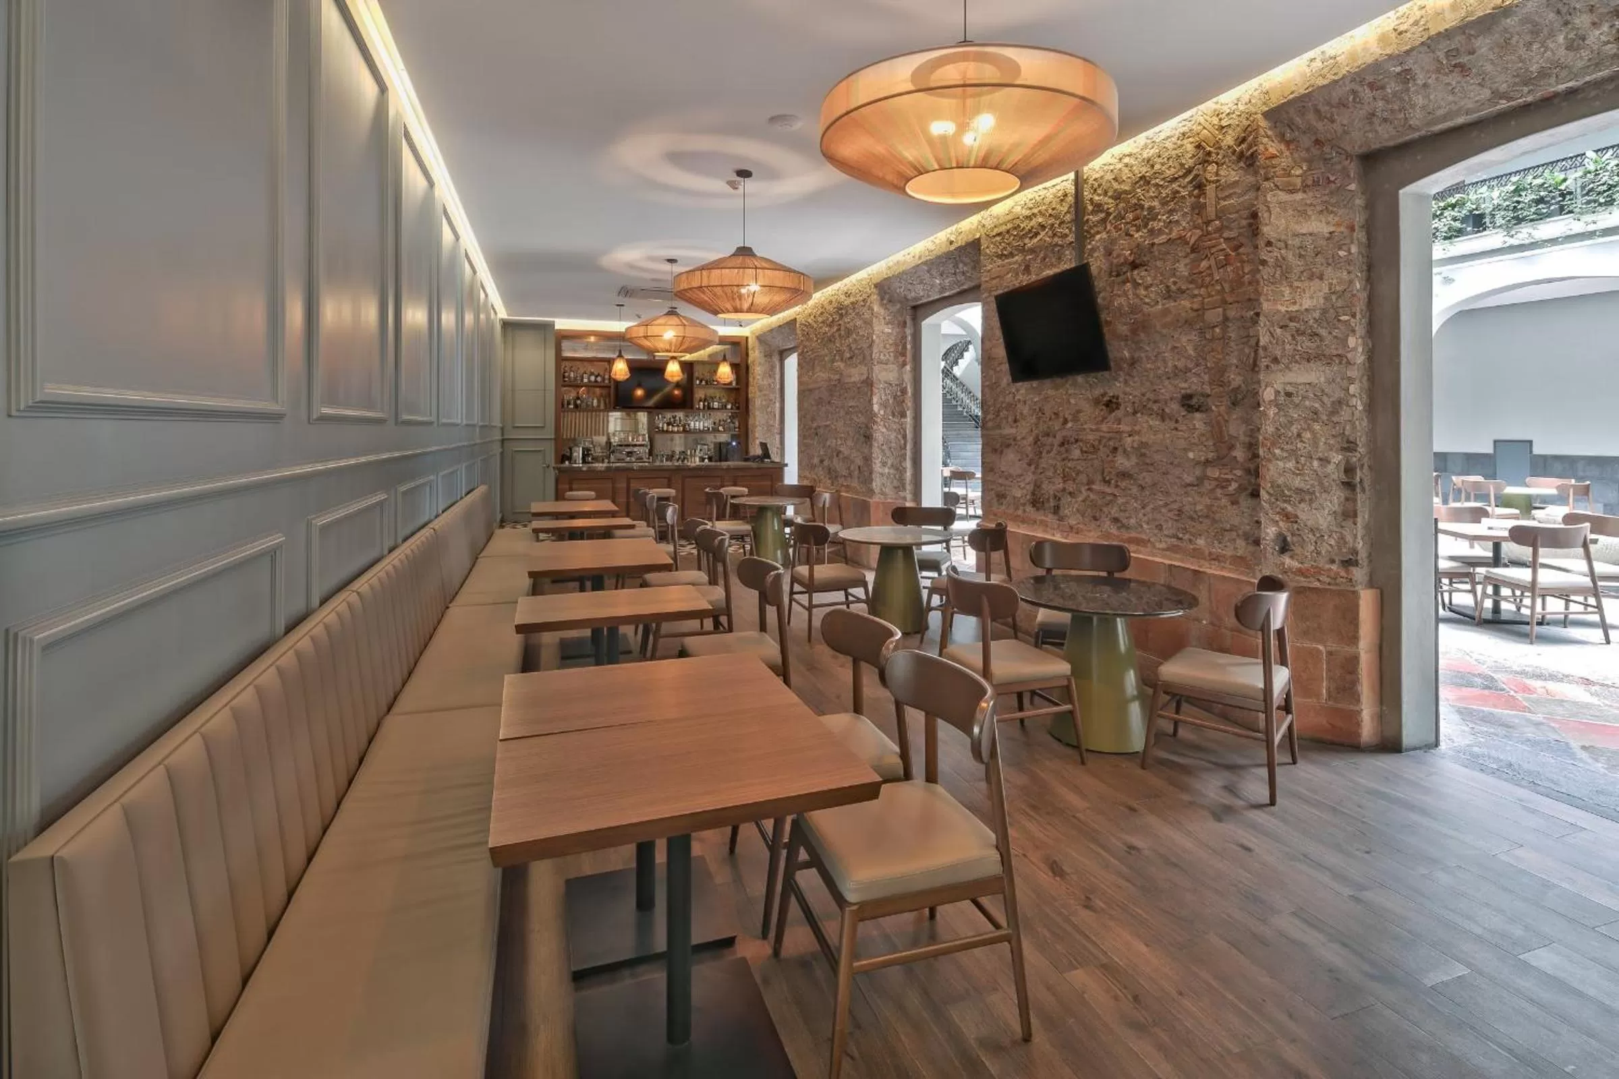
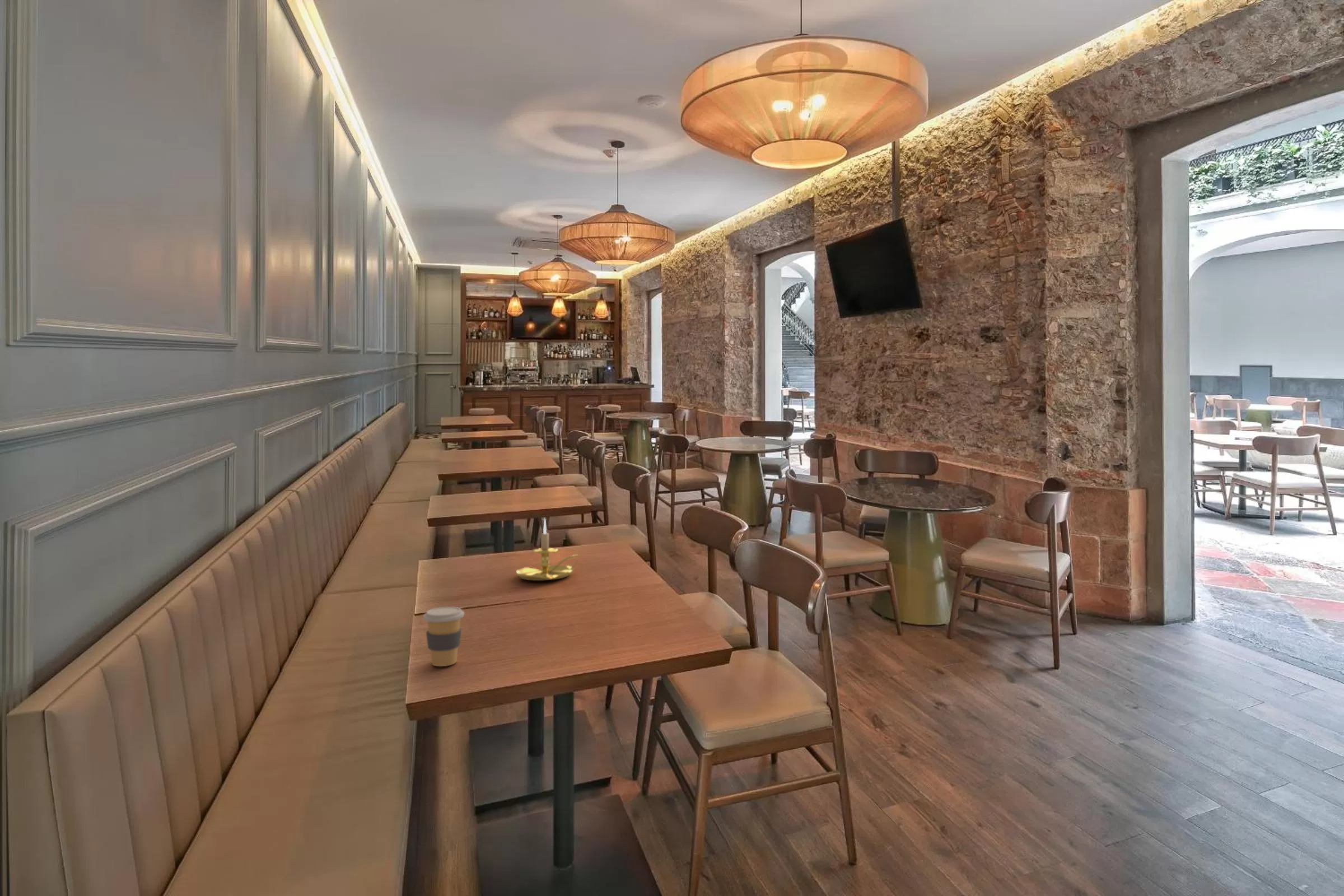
+ candle holder [515,517,583,581]
+ coffee cup [423,606,465,667]
